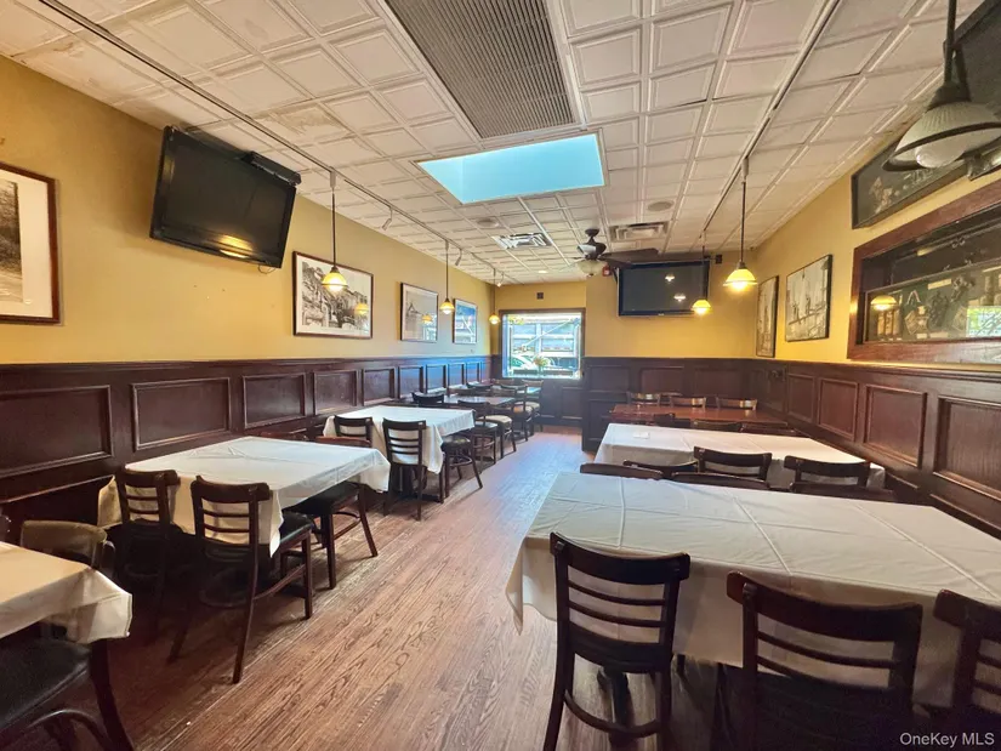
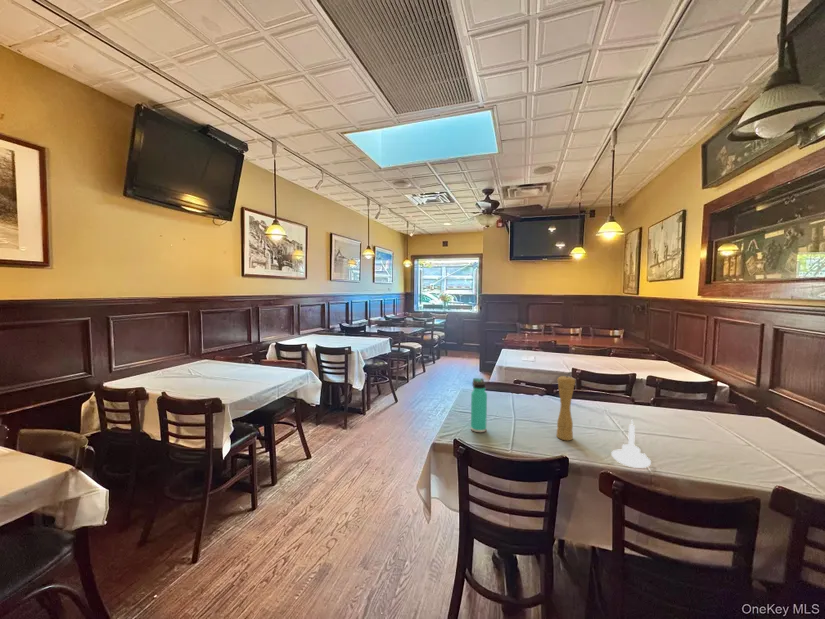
+ candle holder [610,419,652,469]
+ thermos bottle [470,377,488,433]
+ pepper mill [556,375,576,441]
